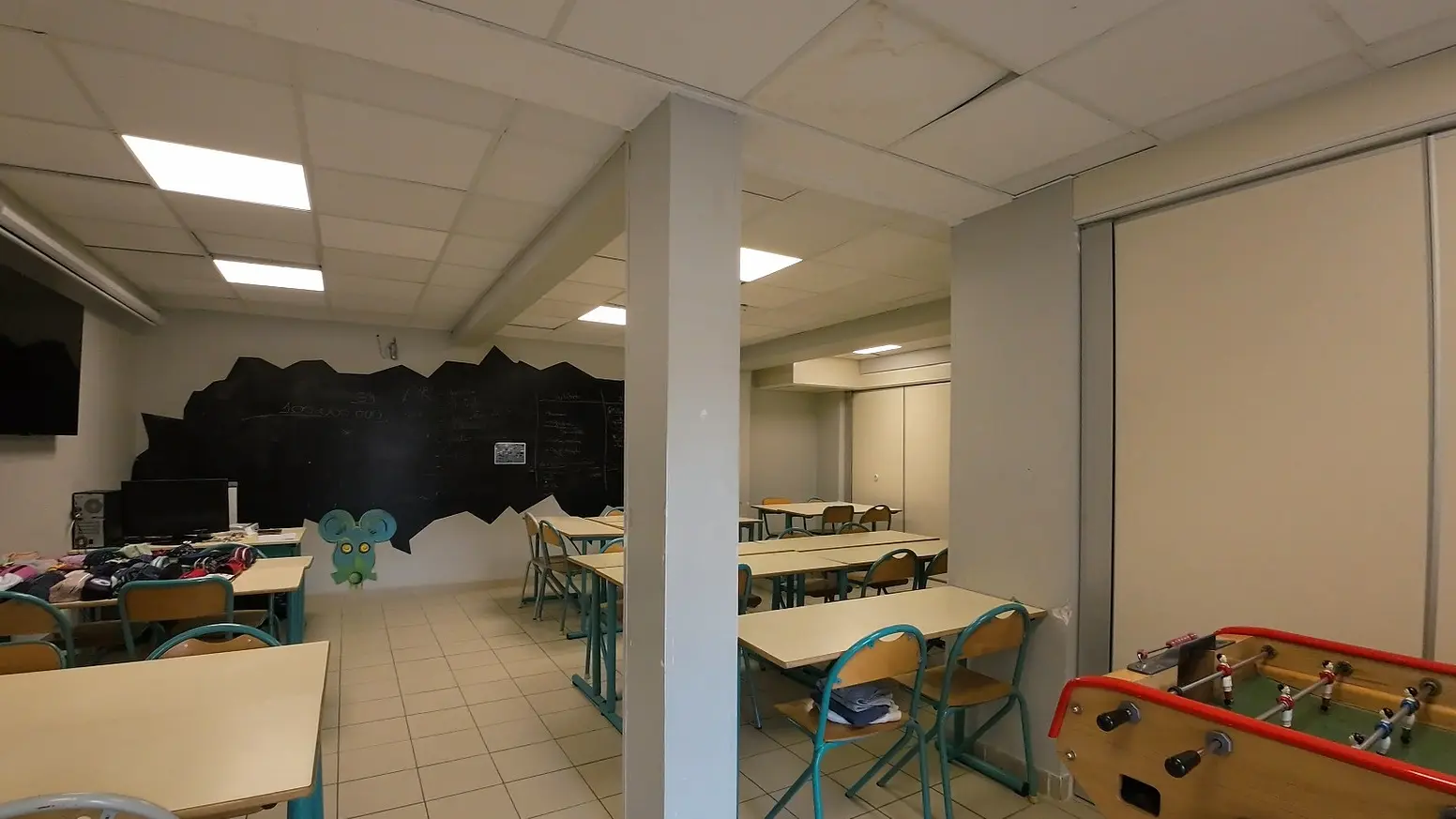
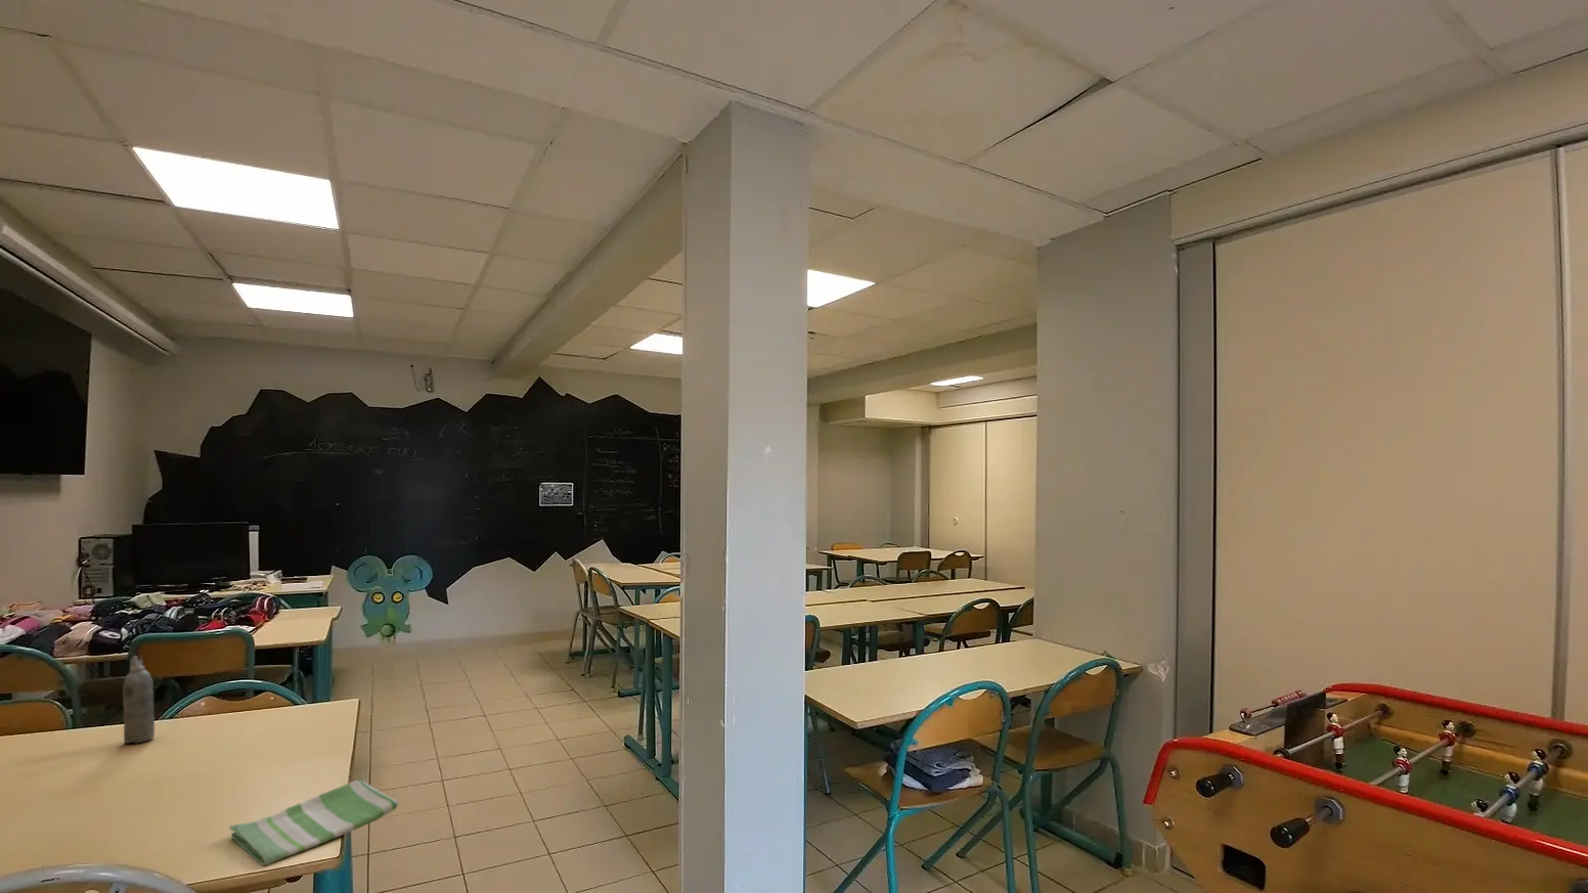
+ dish towel [228,780,400,867]
+ aerosol can [122,653,156,745]
